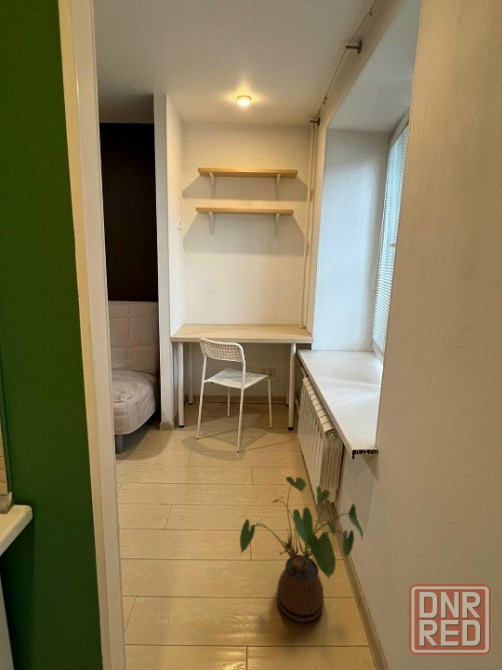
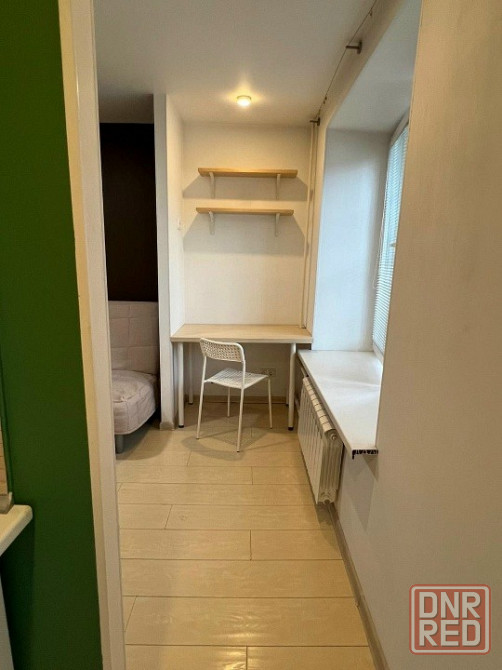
- house plant [239,476,364,623]
